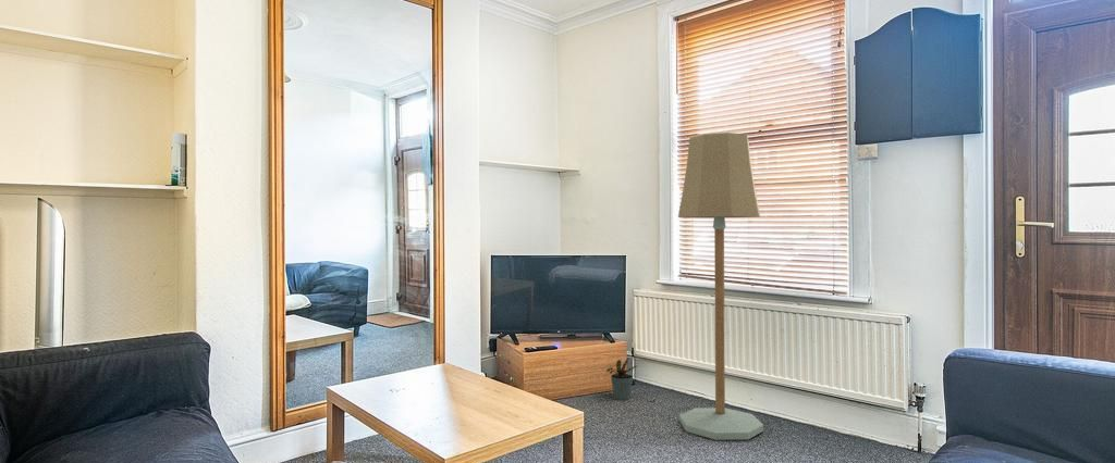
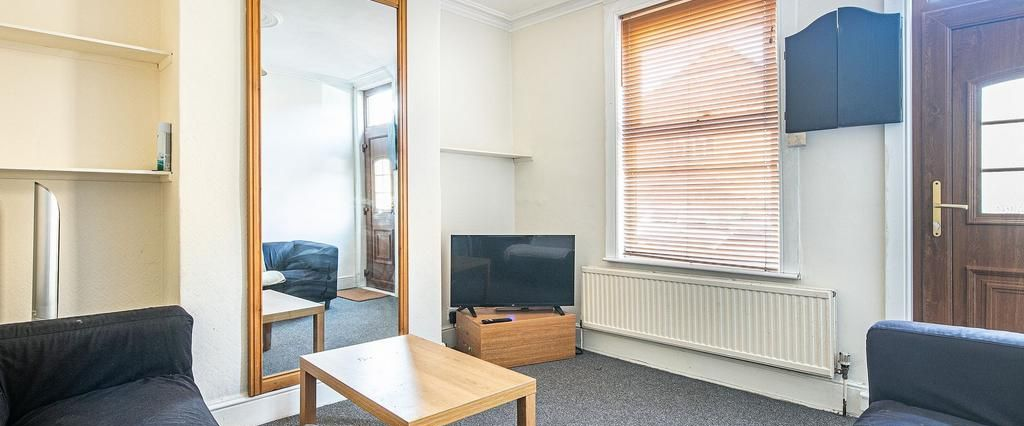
- potted plant [605,356,638,401]
- floor lamp [677,132,764,441]
